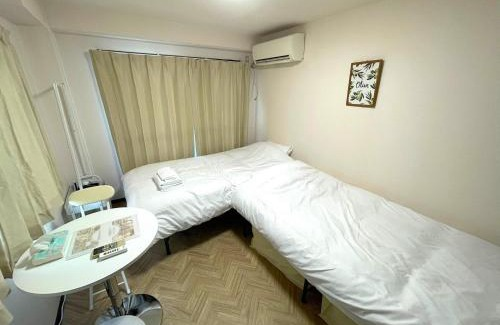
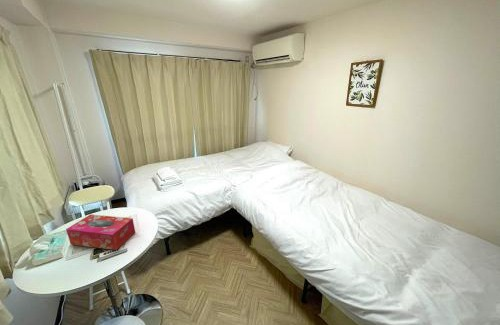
+ tissue box [65,213,136,251]
